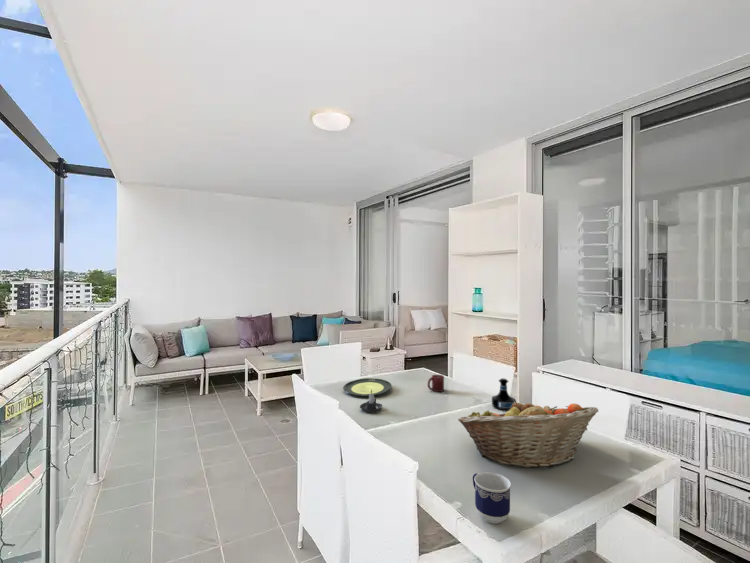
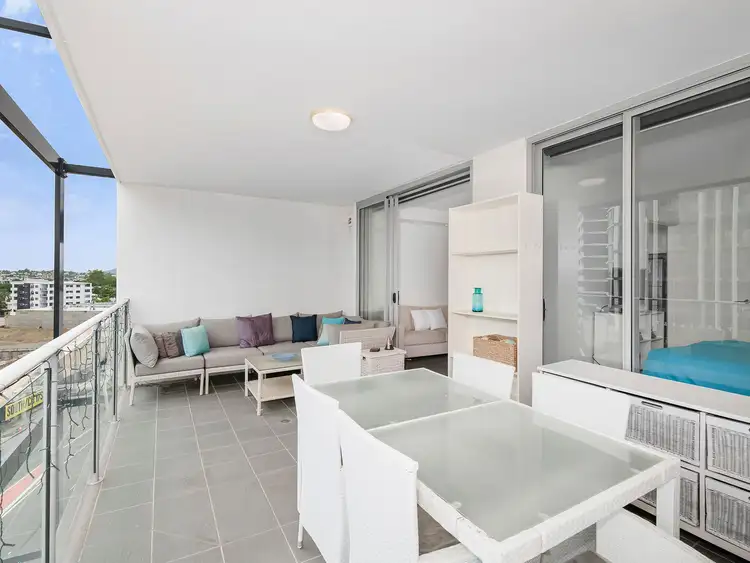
- fruit basket [457,399,599,469]
- cup [427,374,445,393]
- tequila bottle [491,377,516,411]
- candle [359,389,383,413]
- plate [342,377,393,397]
- cup [472,471,512,524]
